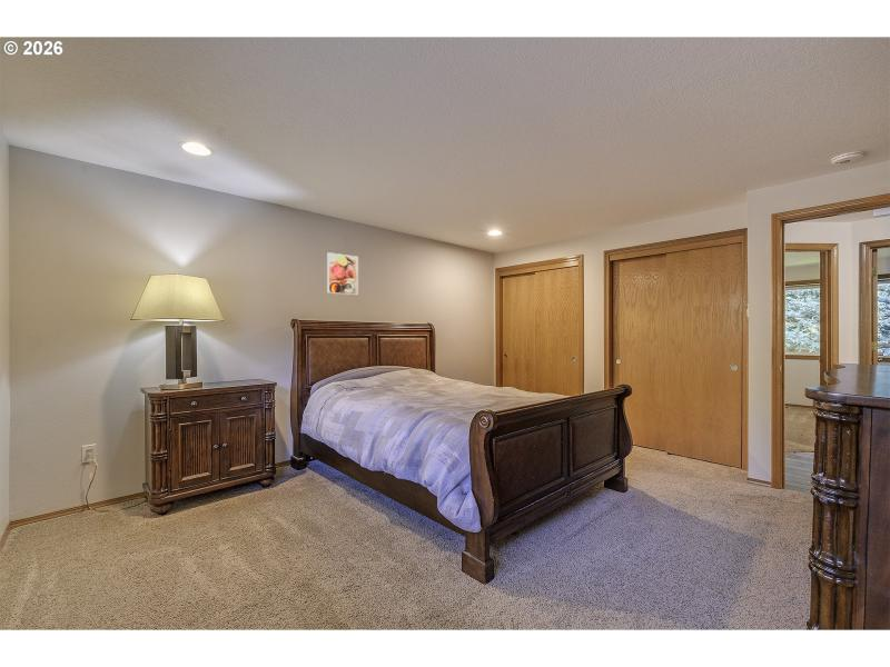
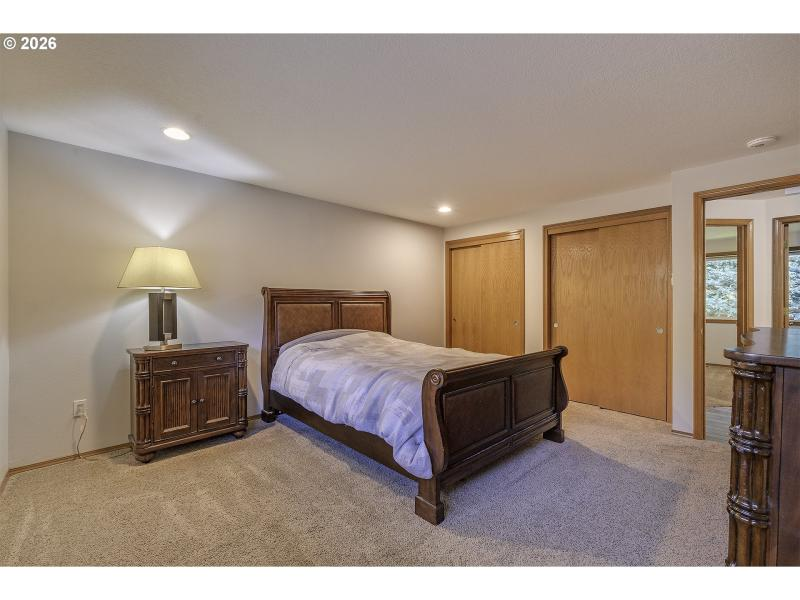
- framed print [326,251,359,296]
